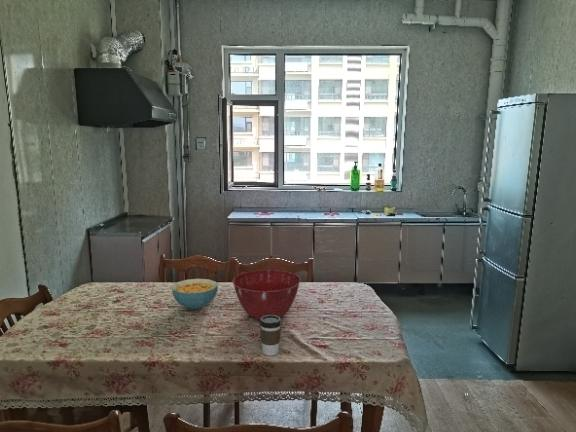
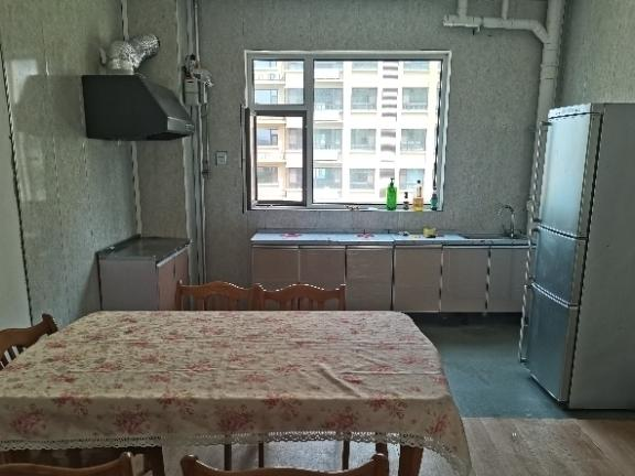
- cereal bowl [171,278,219,310]
- coffee cup [259,315,283,357]
- mixing bowl [231,269,302,321]
